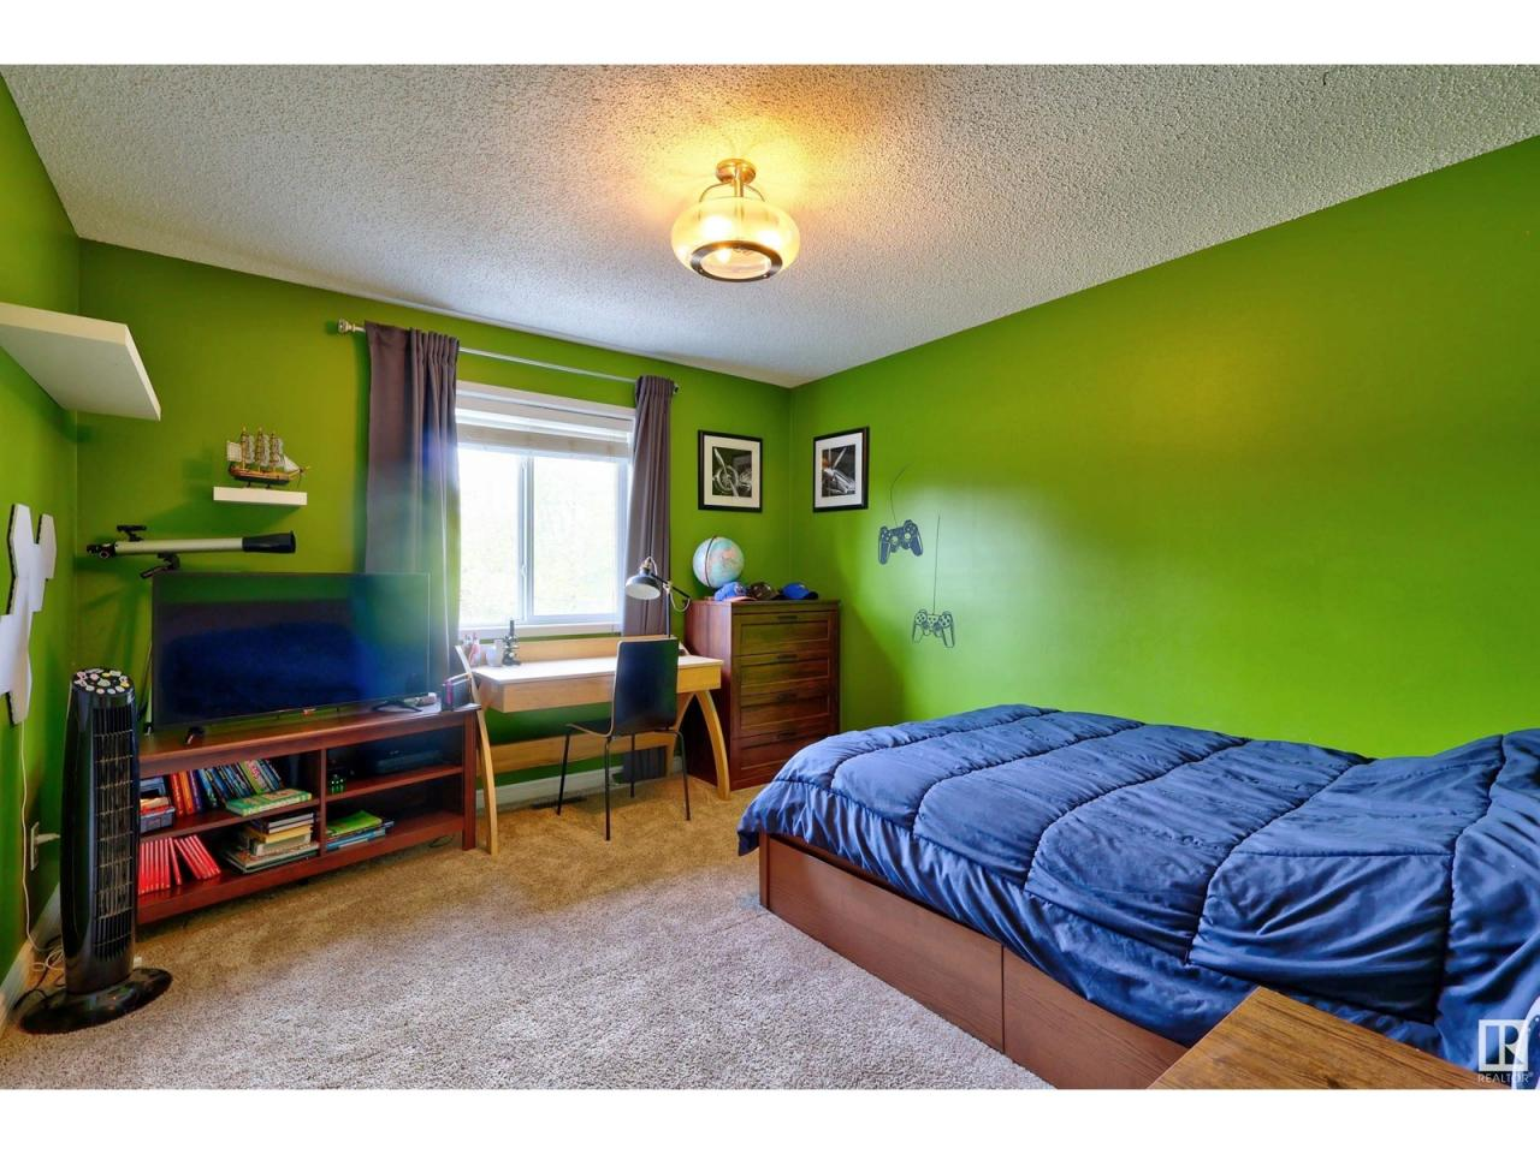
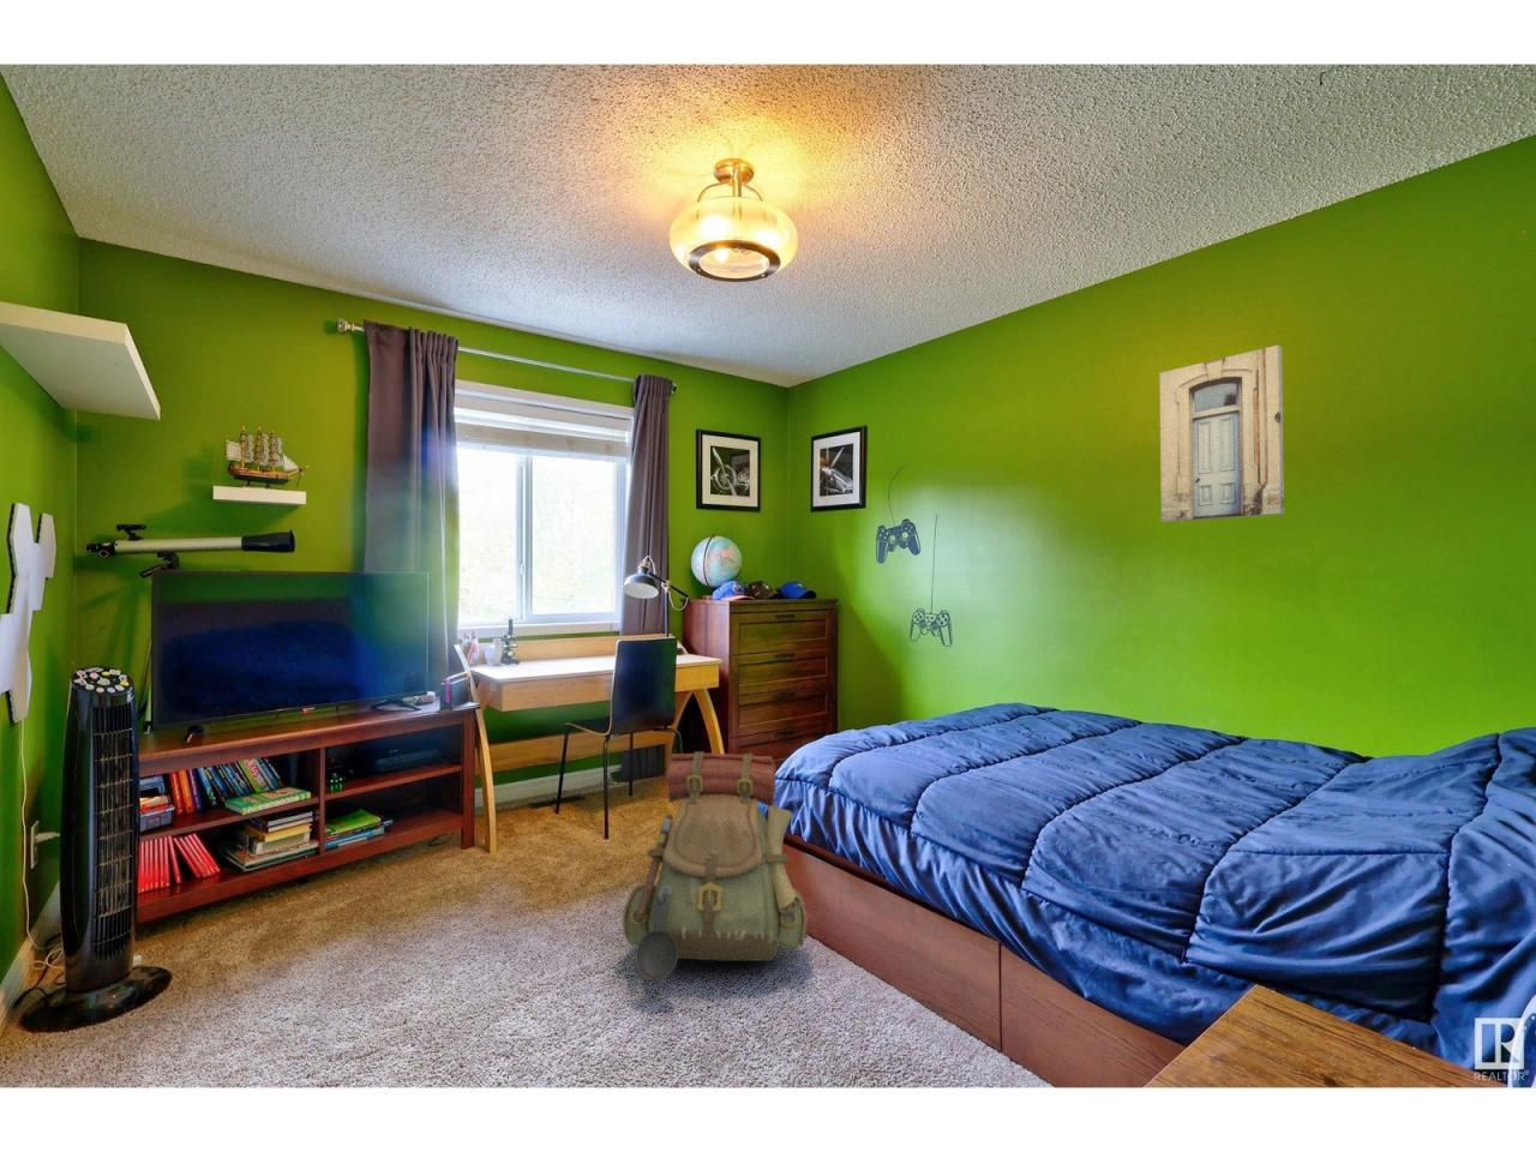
+ wall art [1159,345,1286,523]
+ backpack [622,750,809,981]
